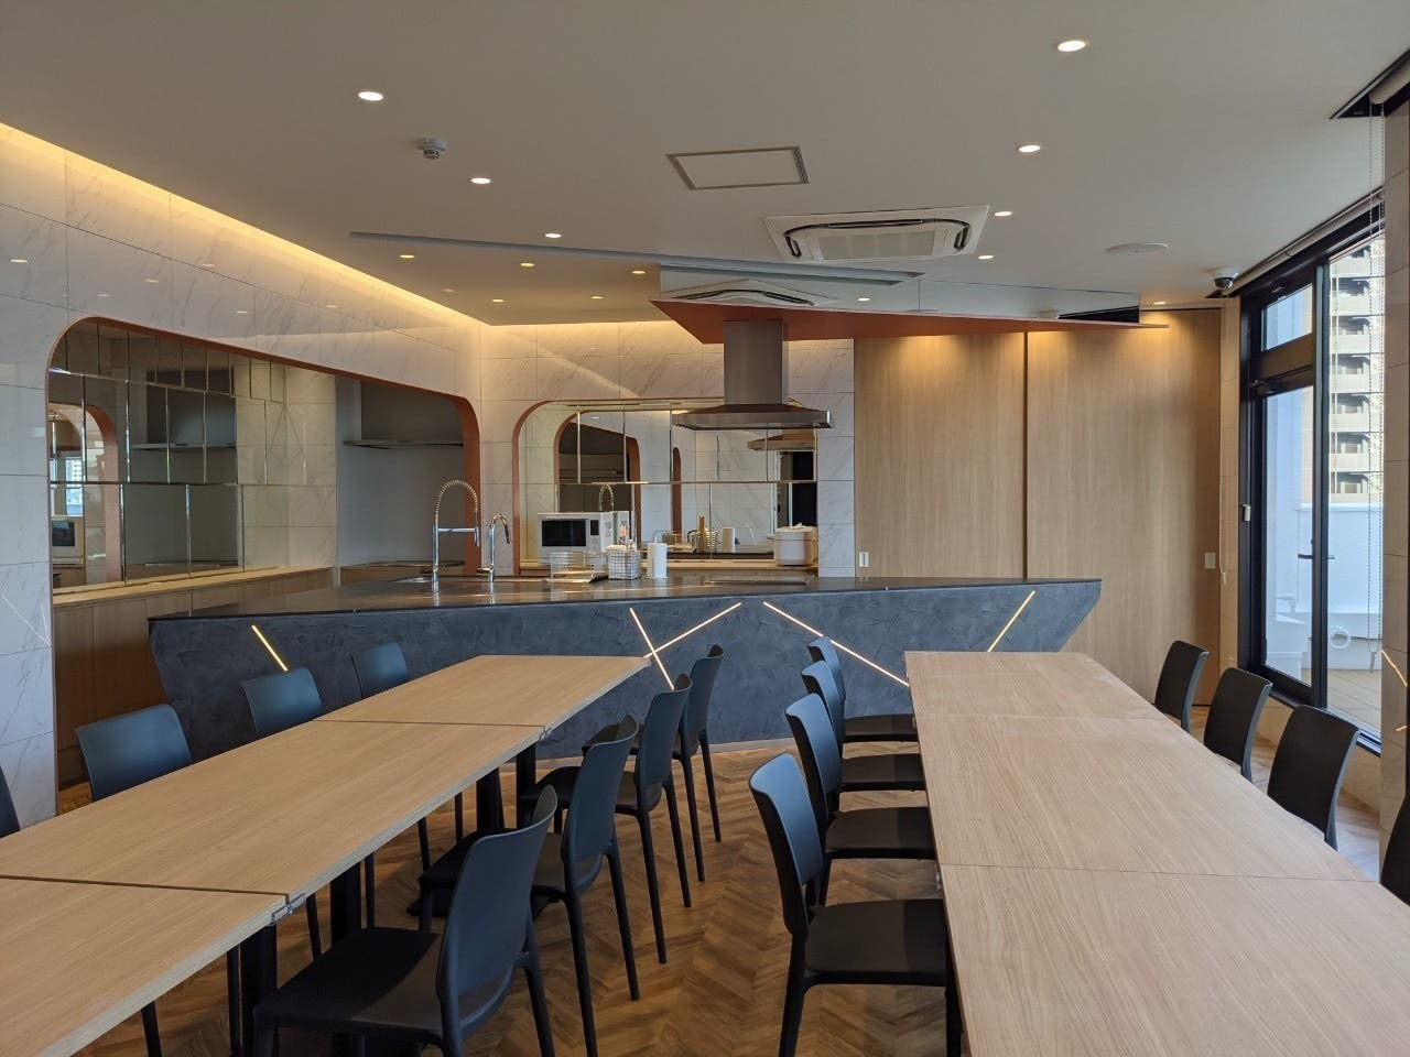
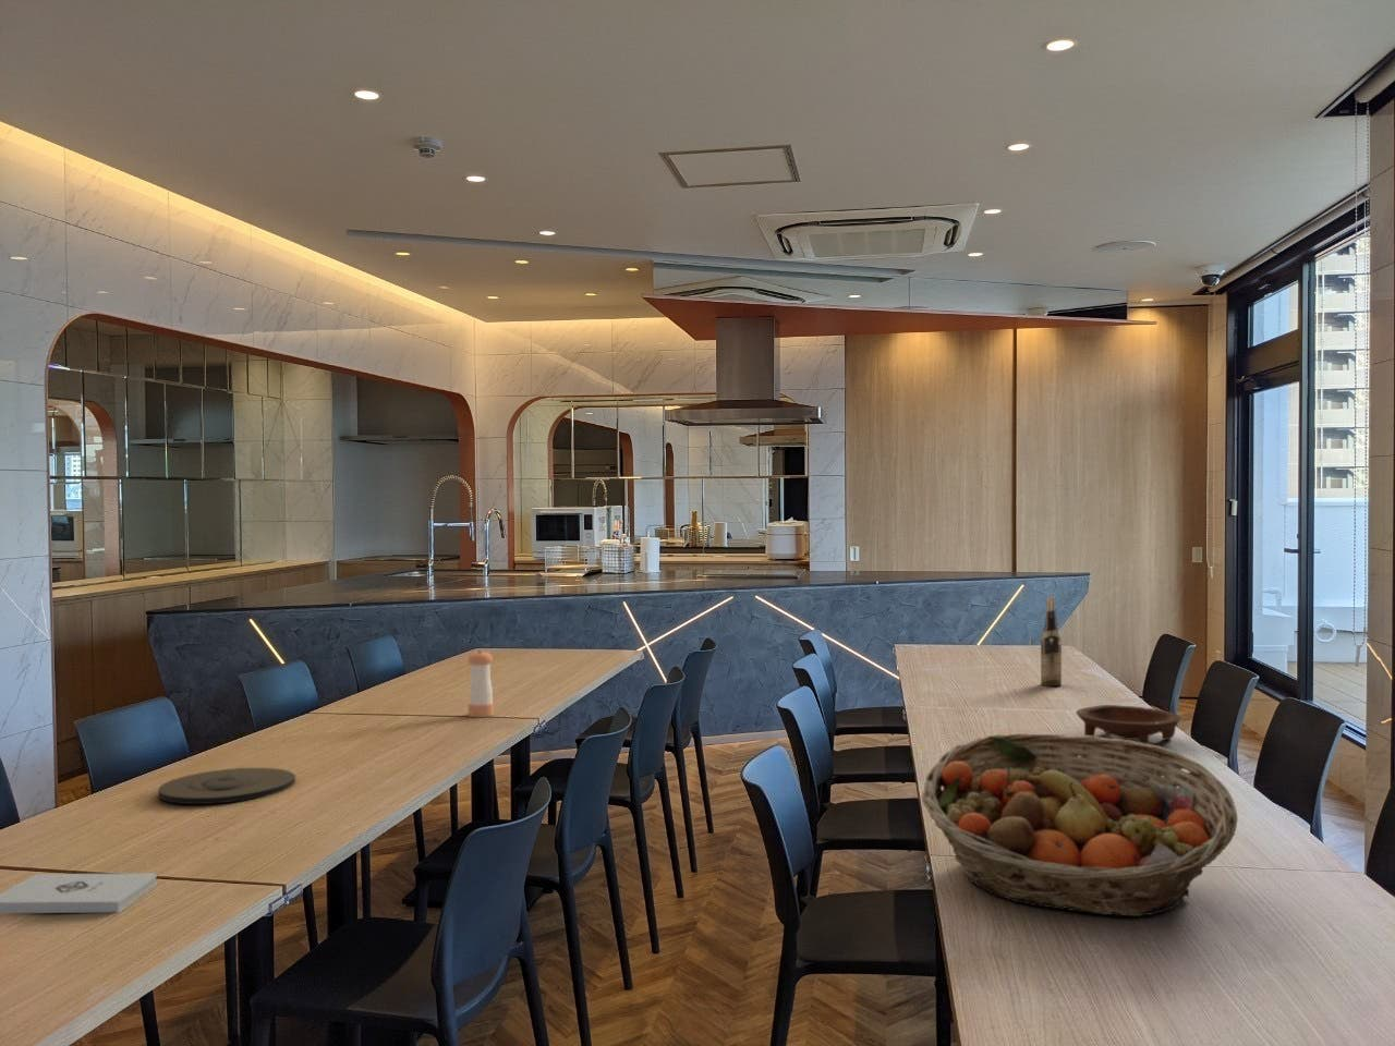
+ pepper shaker [468,648,494,719]
+ notepad [0,871,158,914]
+ bowl [1074,704,1183,744]
+ plate [157,767,297,805]
+ fruit basket [920,732,1238,917]
+ wine bottle [1040,596,1062,688]
